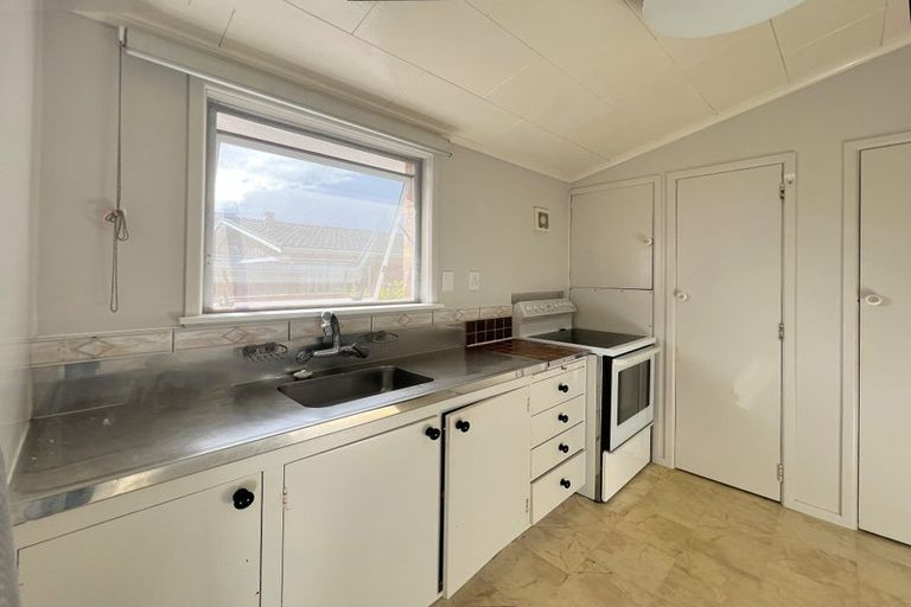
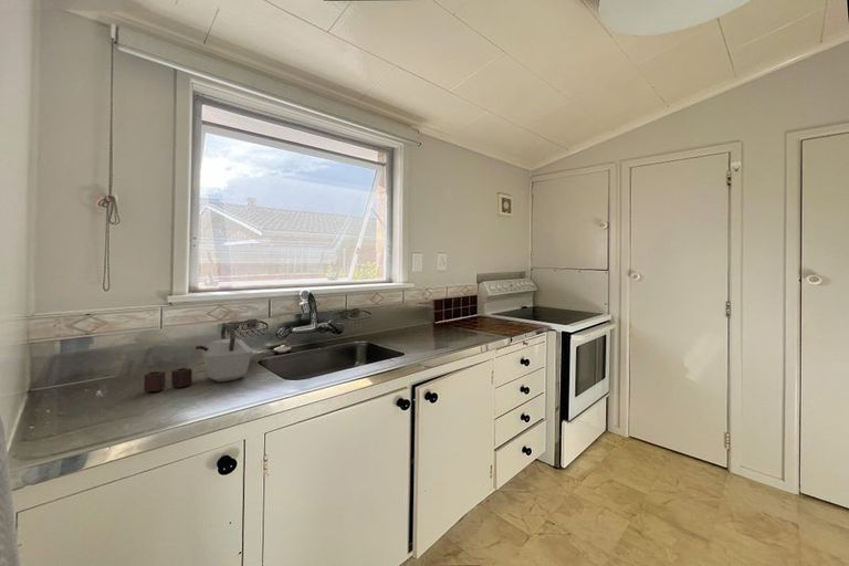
+ kettle [143,322,254,392]
